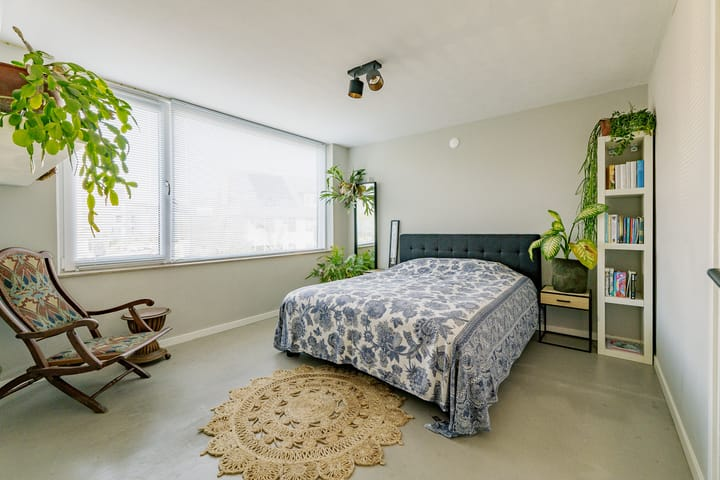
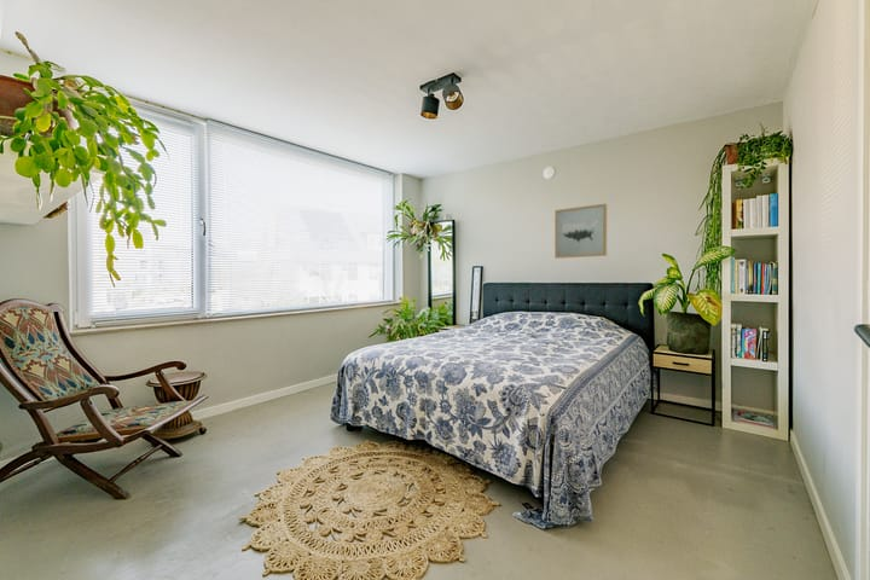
+ wall art [553,203,608,260]
